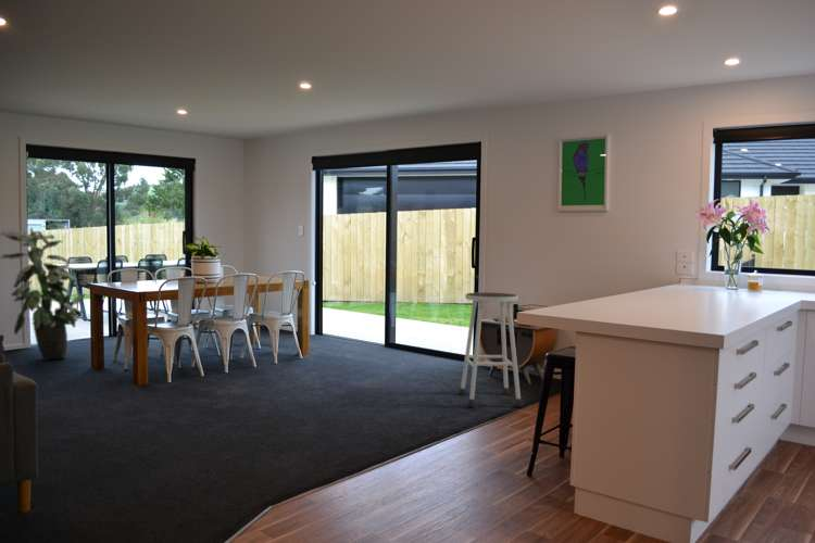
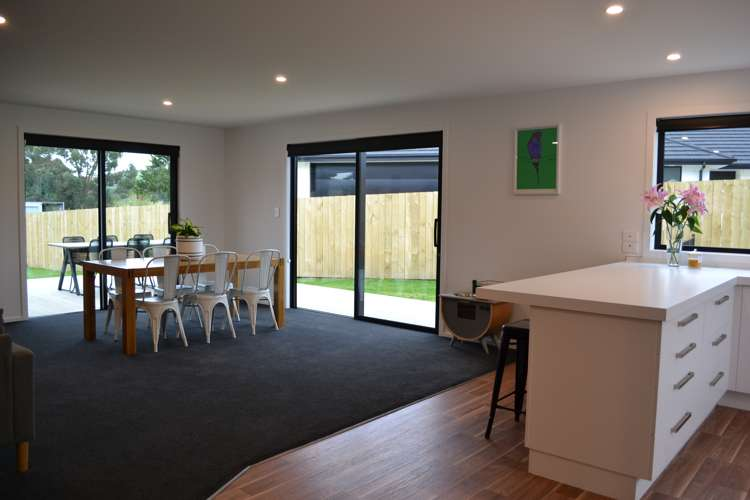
- indoor plant [0,224,86,362]
- stool [457,291,524,408]
